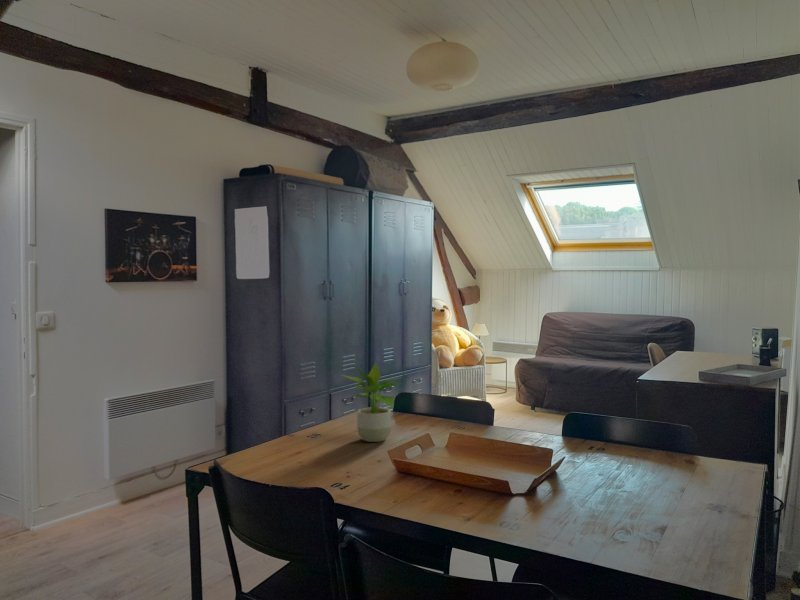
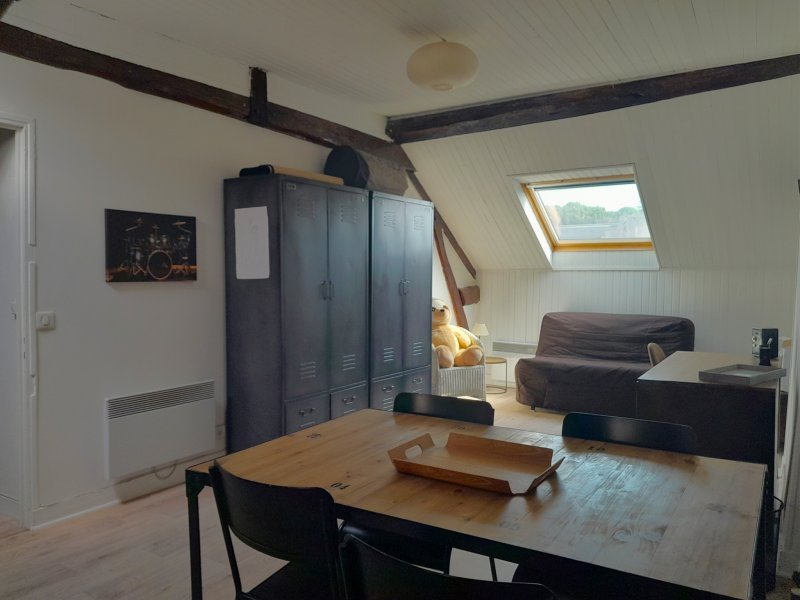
- potted plant [341,362,405,443]
